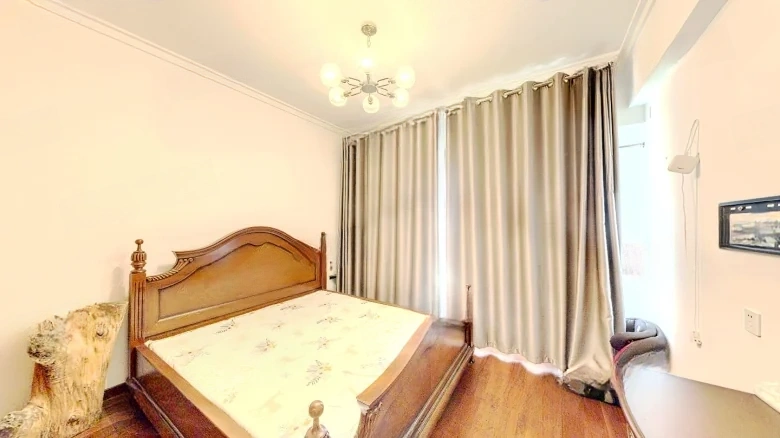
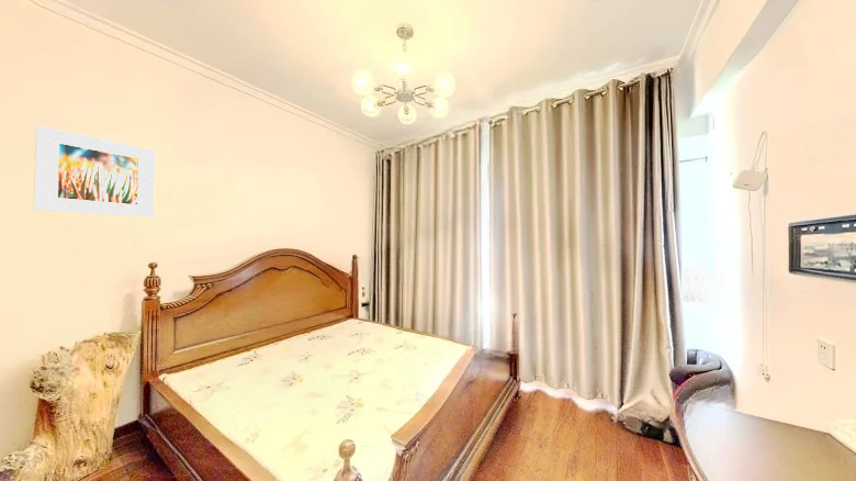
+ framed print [33,124,156,219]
